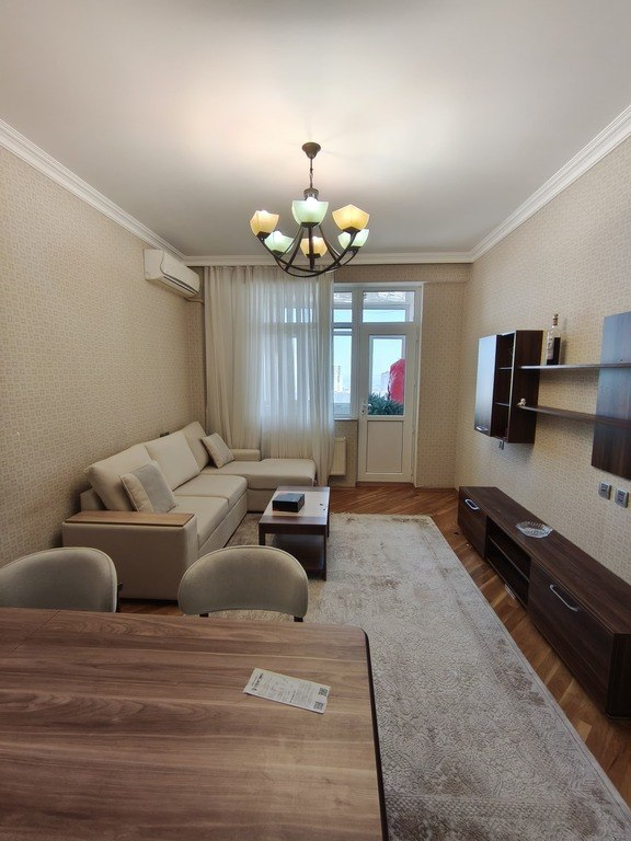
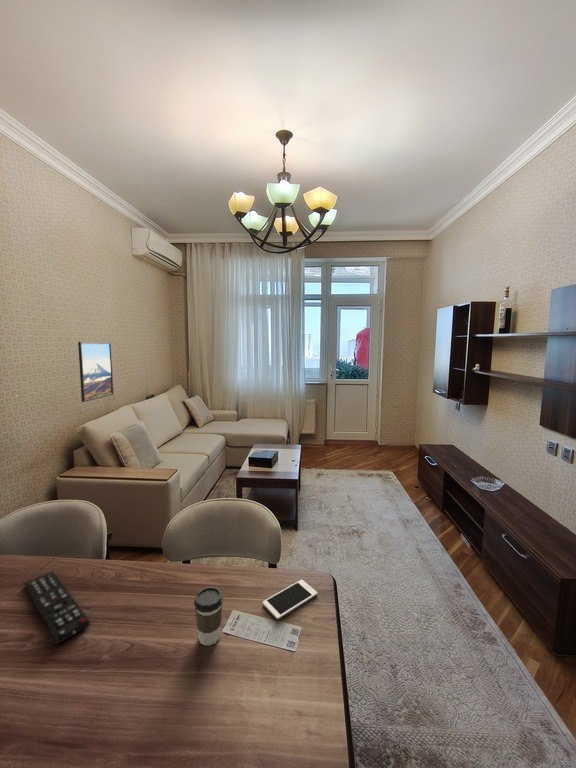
+ coffee cup [193,586,224,646]
+ cell phone [262,579,318,620]
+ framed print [77,341,115,403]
+ remote control [24,570,91,645]
